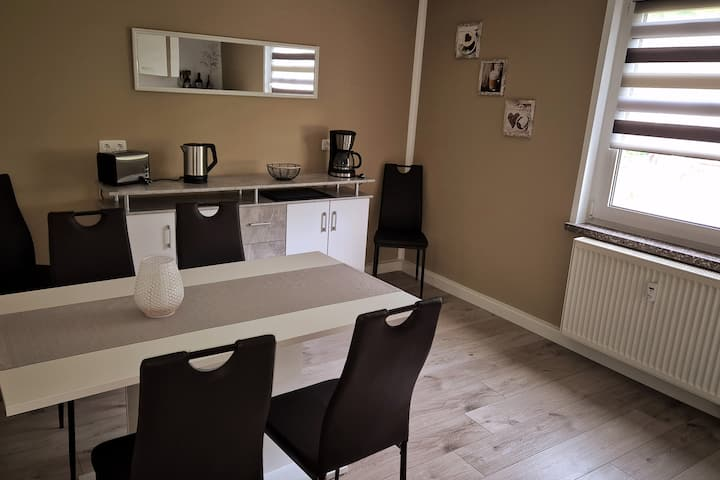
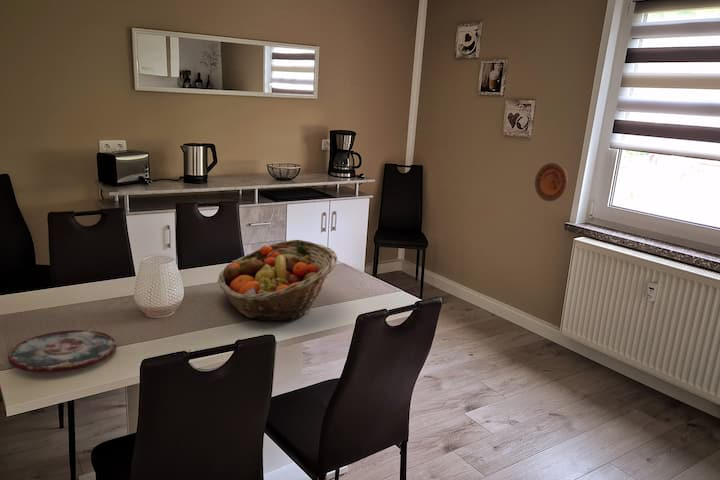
+ decorative plate [534,162,568,202]
+ plate [7,329,117,373]
+ fruit basket [217,239,339,322]
